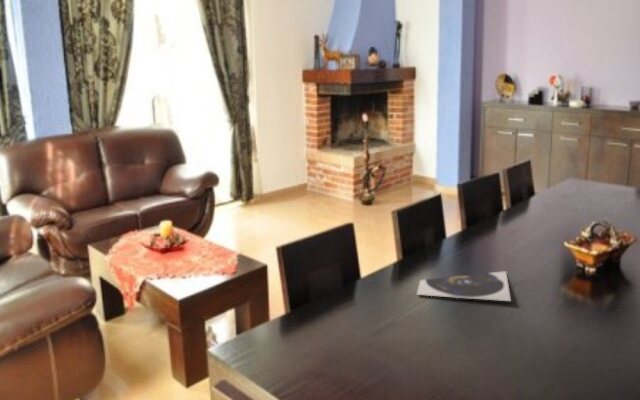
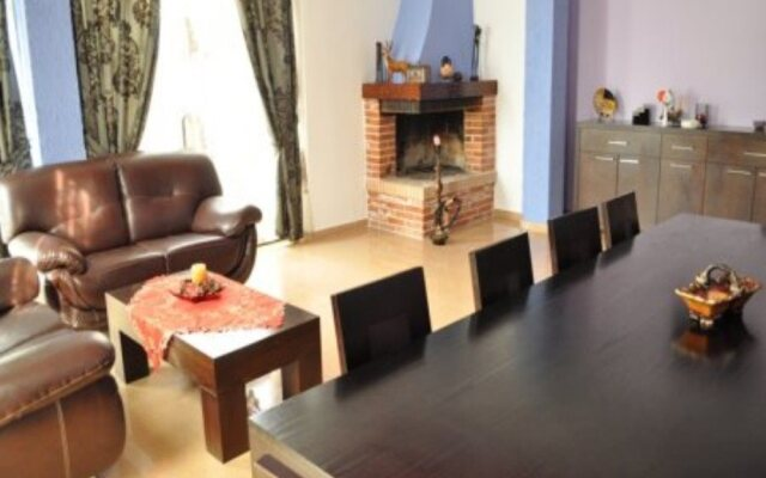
- plate [415,270,512,302]
